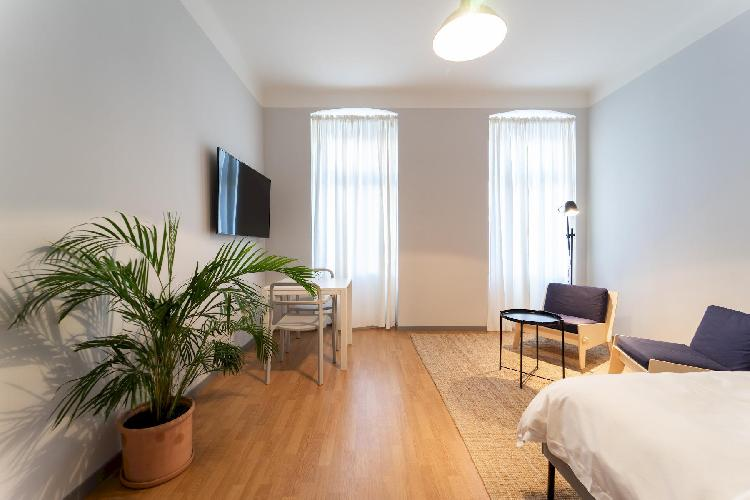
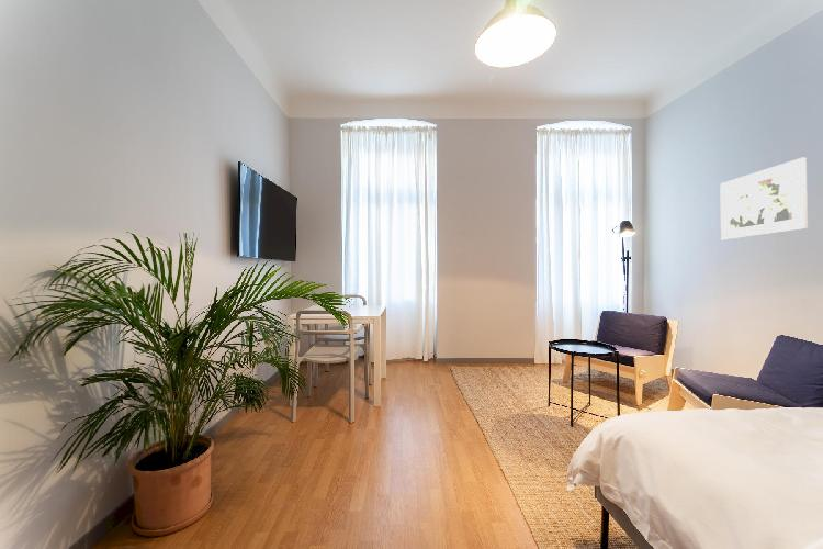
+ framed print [719,156,809,240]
